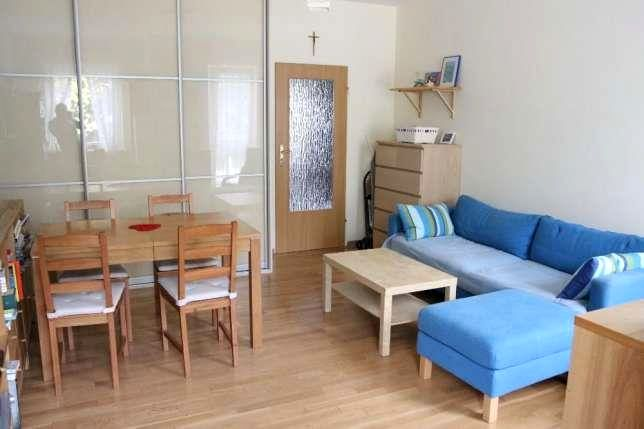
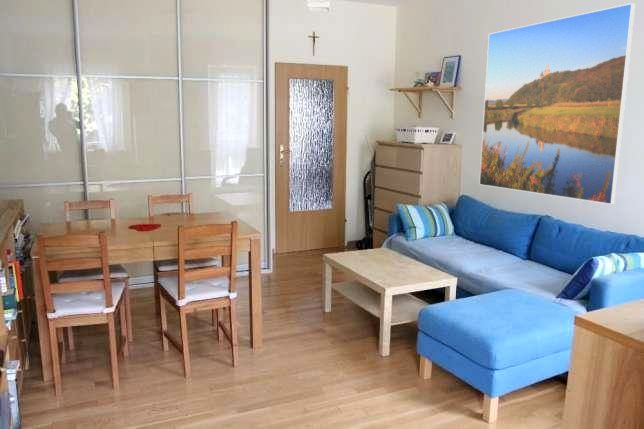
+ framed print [478,2,636,205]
